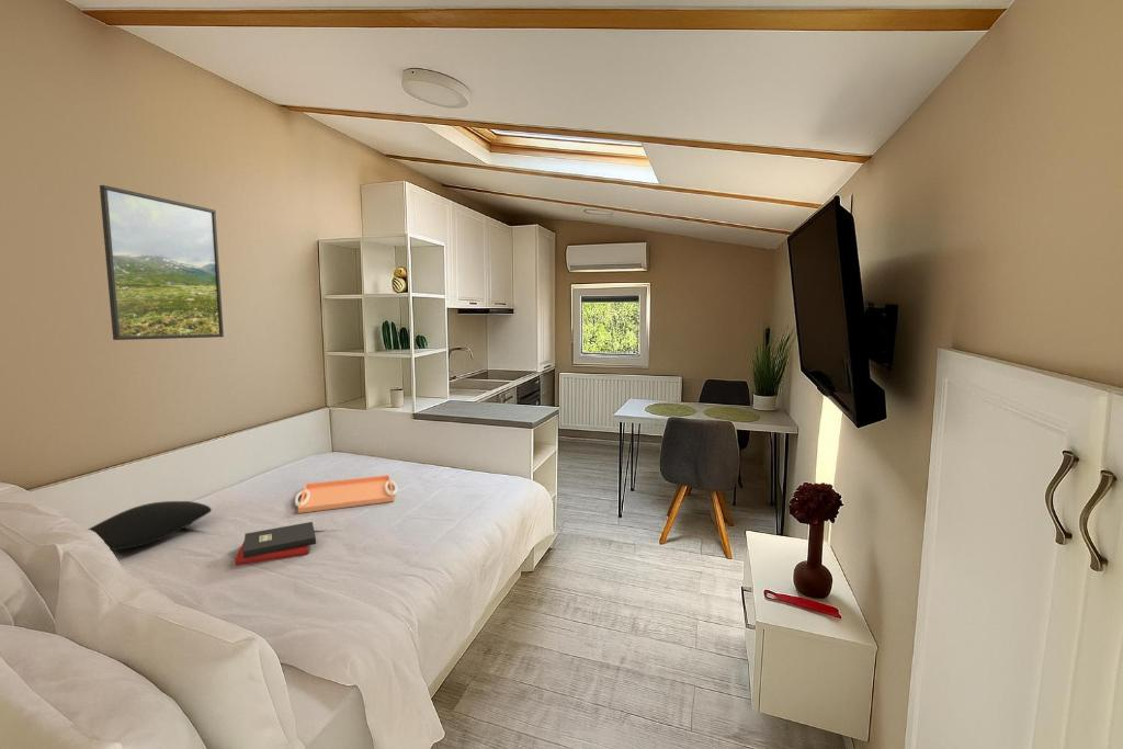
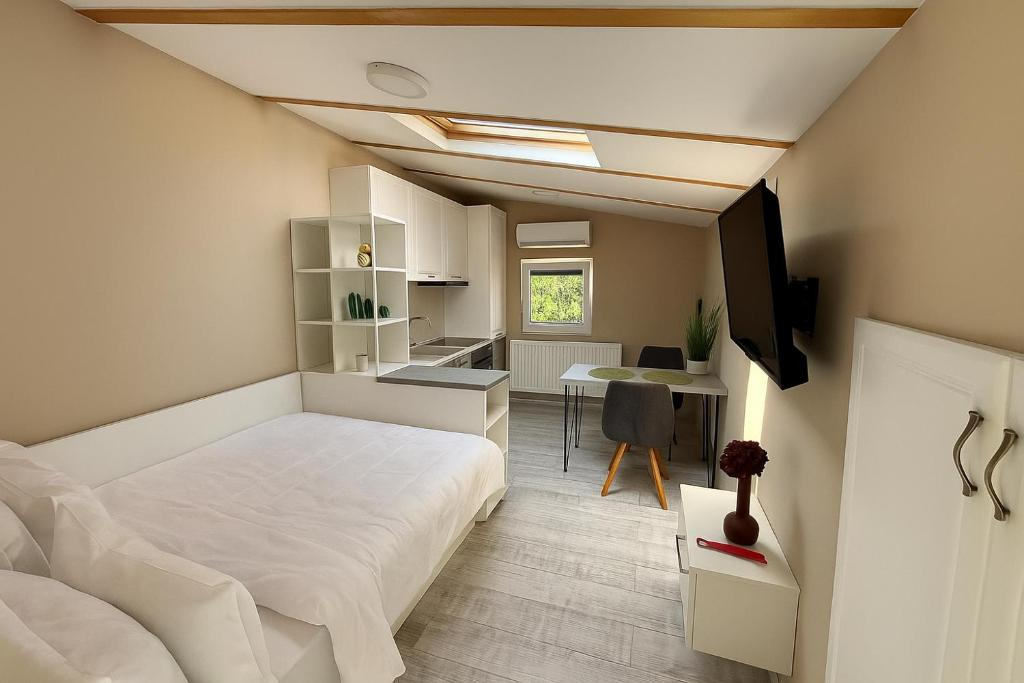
- hardback book [234,521,317,566]
- cushion [88,500,213,552]
- serving tray [294,474,398,514]
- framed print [99,184,225,341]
